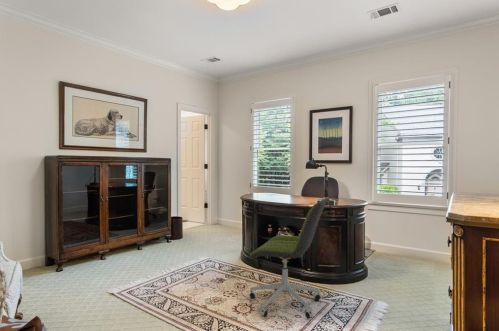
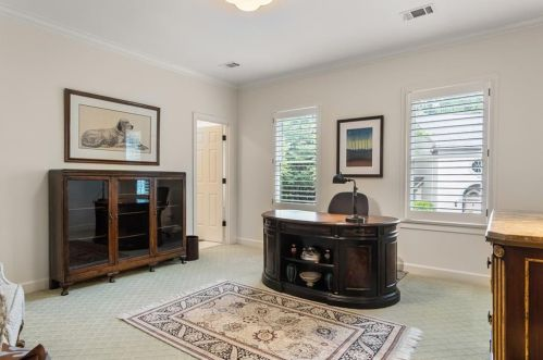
- office chair [248,197,327,320]
